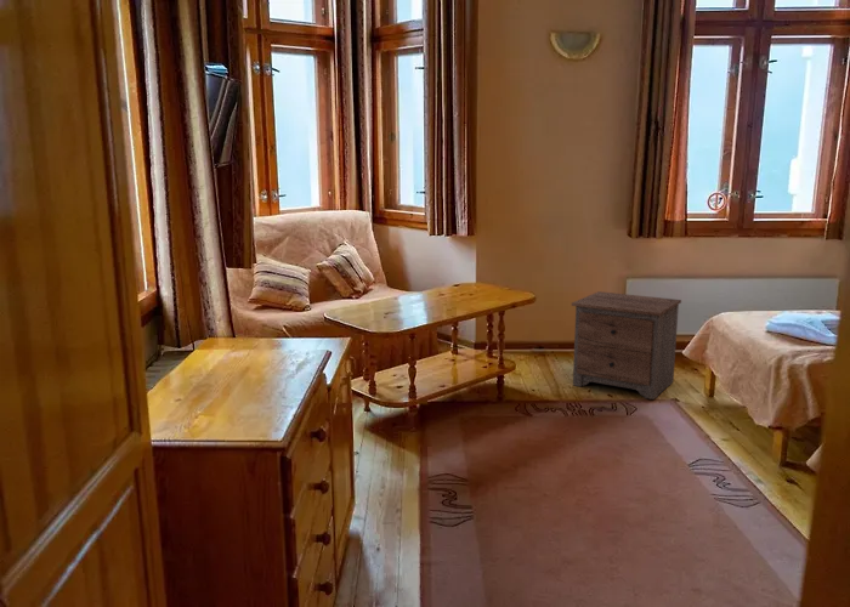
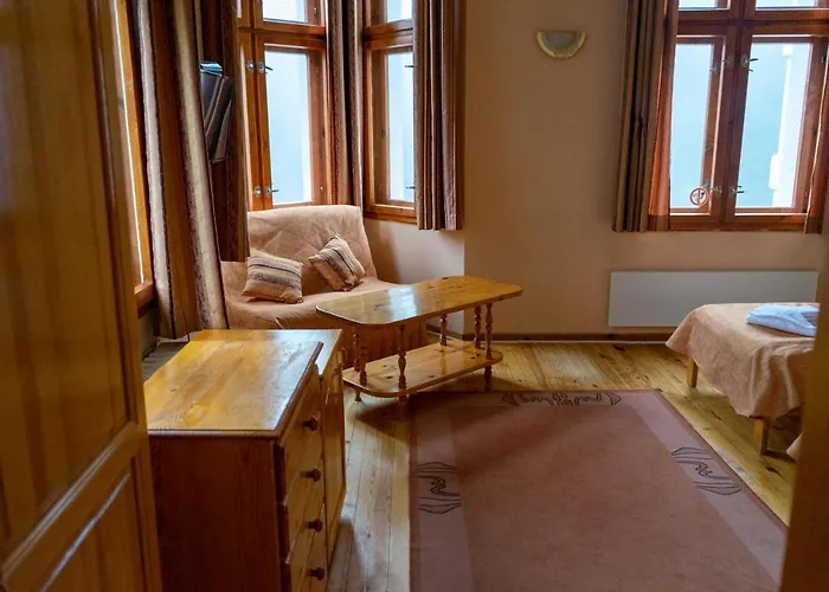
- nightstand [571,290,682,401]
